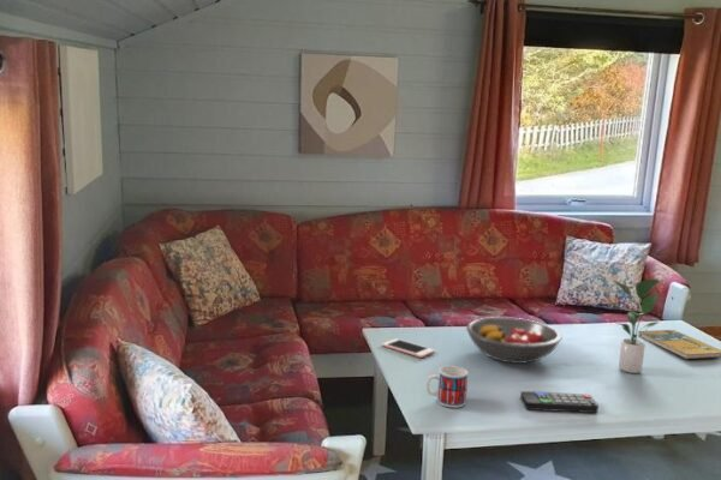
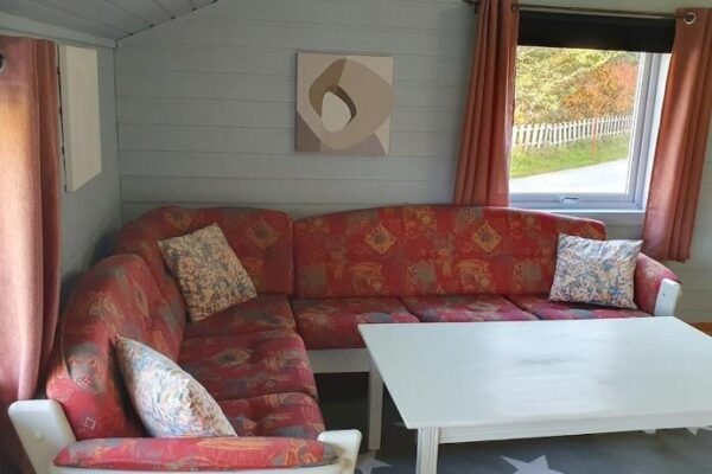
- potted plant [612,277,661,374]
- booklet [637,329,721,360]
- fruit bowl [465,316,564,365]
- mug [425,365,469,409]
- cell phone [381,337,436,359]
- remote control [519,390,600,414]
